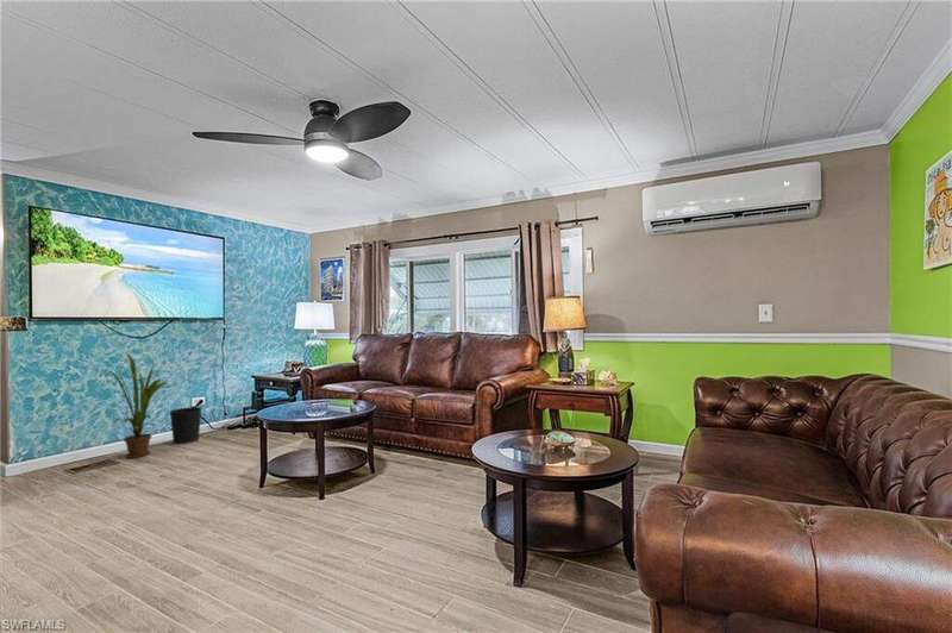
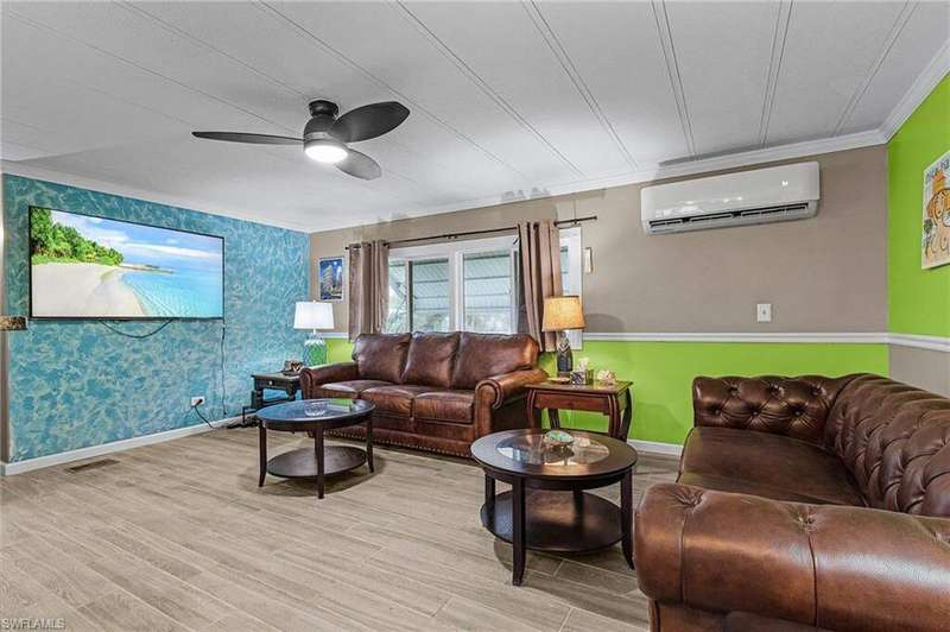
- wastebasket [168,406,203,445]
- house plant [104,351,171,459]
